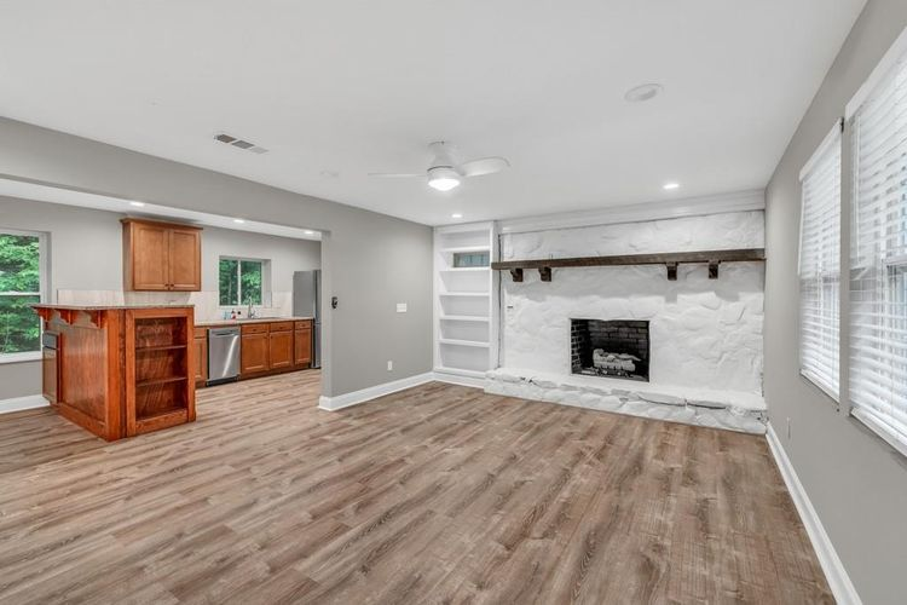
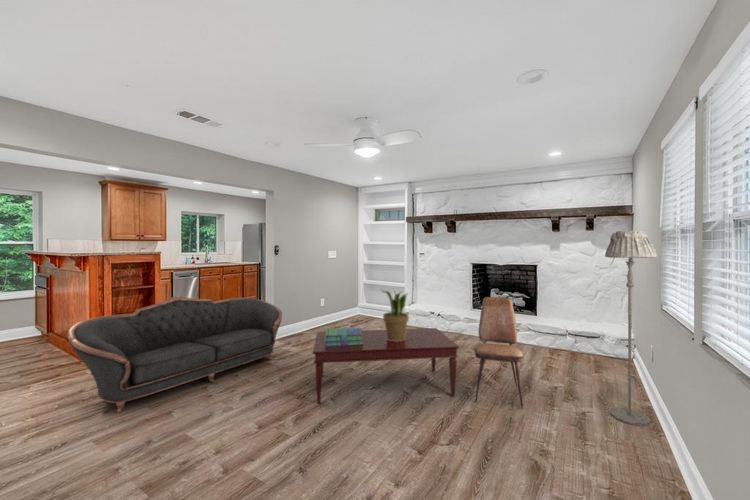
+ sofa [66,295,283,414]
+ potted plant [379,288,410,342]
+ coffee table [312,327,460,404]
+ dining chair [474,296,524,410]
+ stack of books [325,327,363,346]
+ floor lamp [604,230,658,427]
